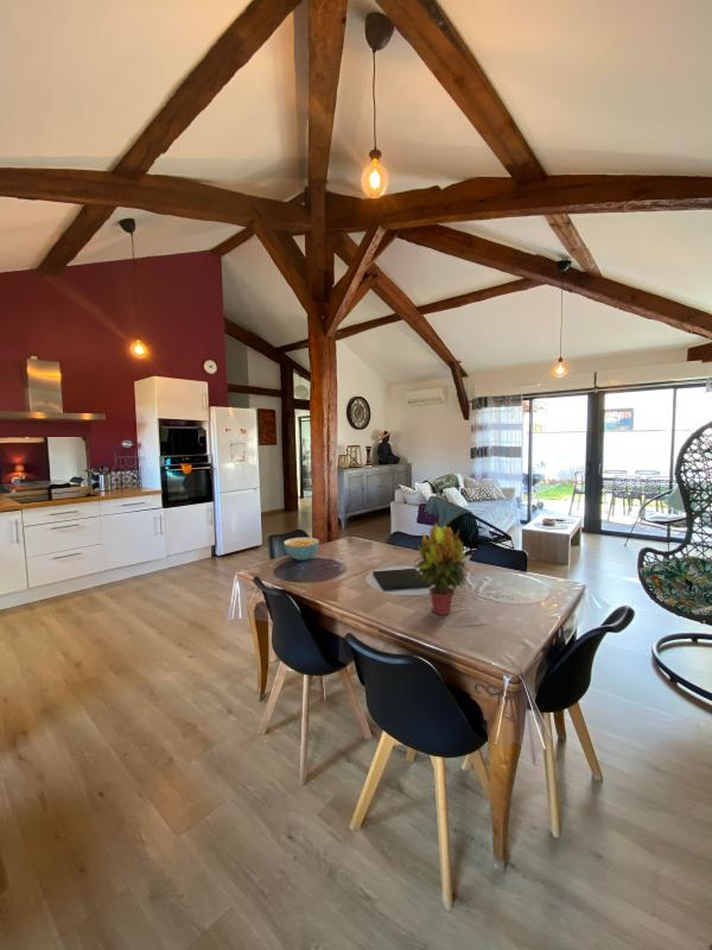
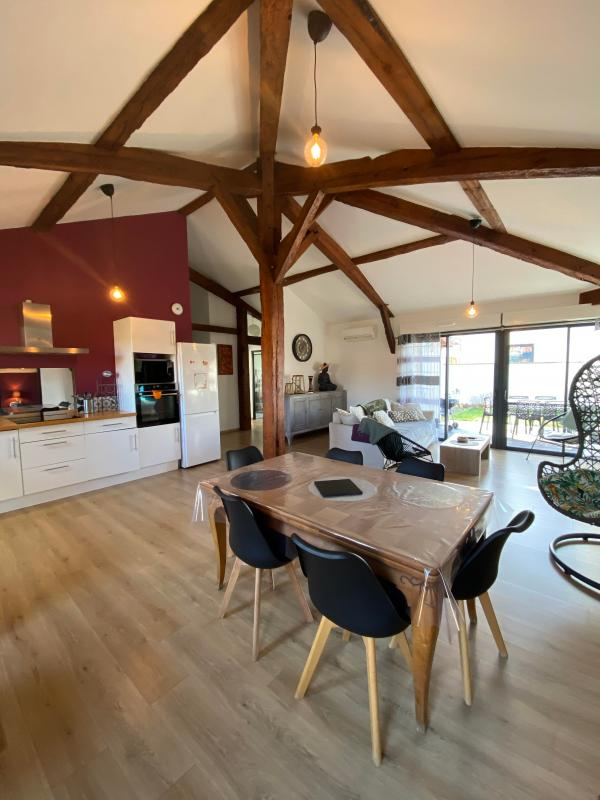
- potted plant [412,521,471,616]
- cereal bowl [282,537,320,562]
